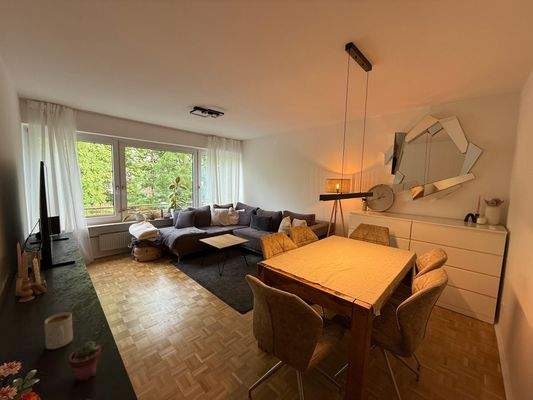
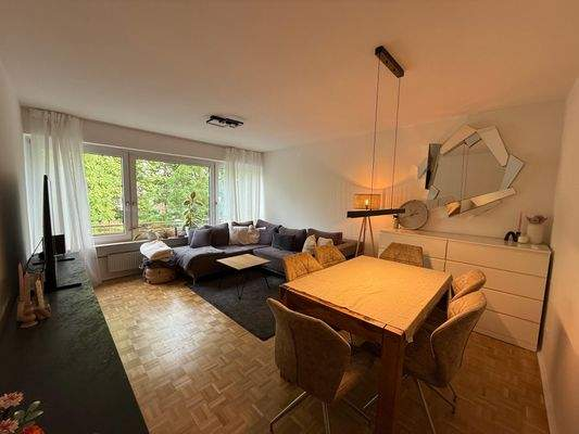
- mug [44,311,74,350]
- potted succulent [68,340,102,382]
